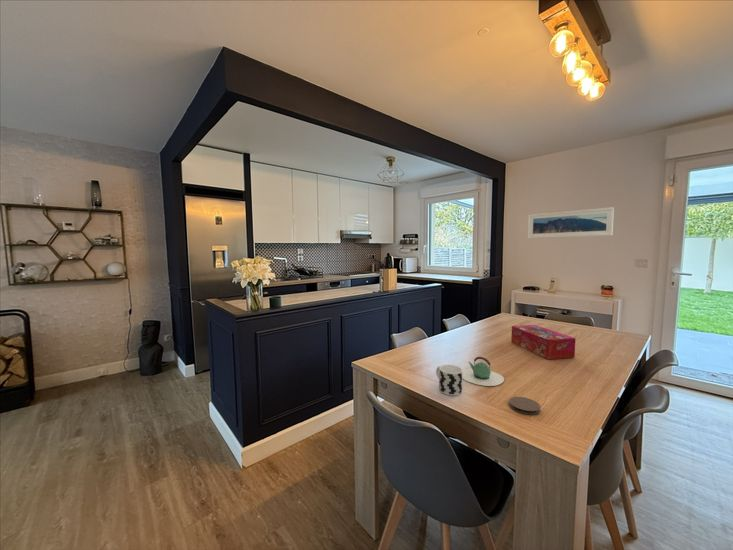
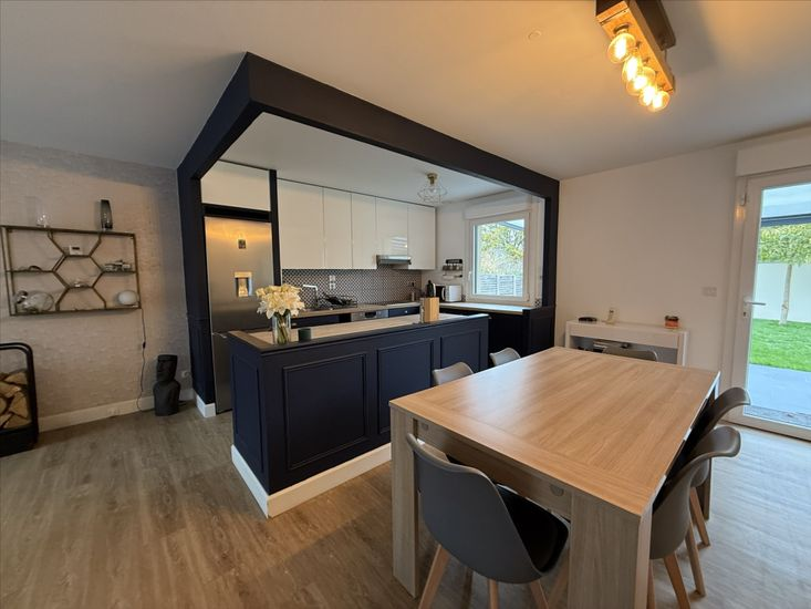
- teapot [462,356,505,387]
- coaster [508,396,542,416]
- tissue box [510,324,576,360]
- cup [435,364,463,396]
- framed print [527,206,615,239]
